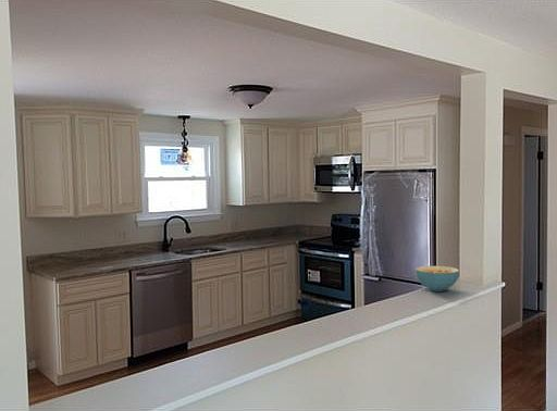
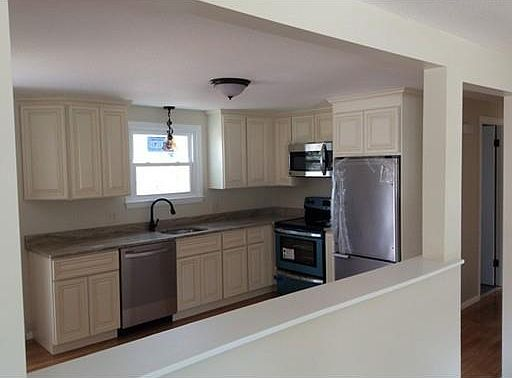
- cereal bowl [414,265,460,292]
